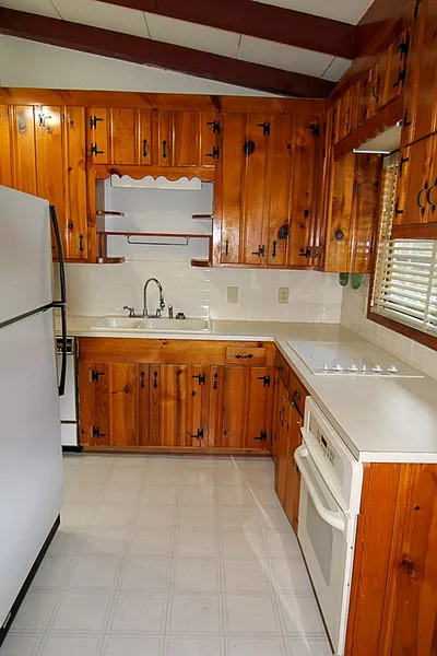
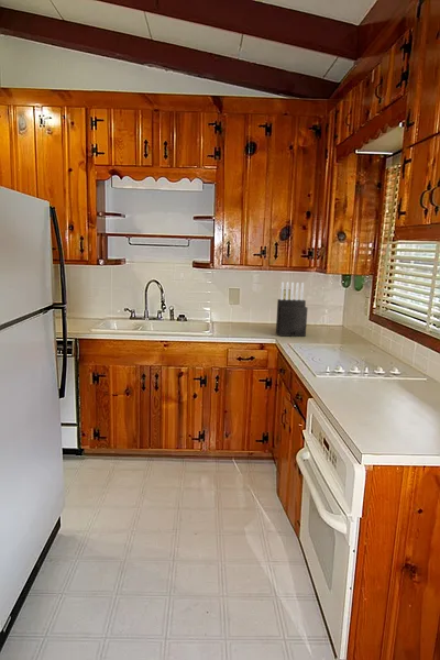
+ knife block [275,280,309,338]
